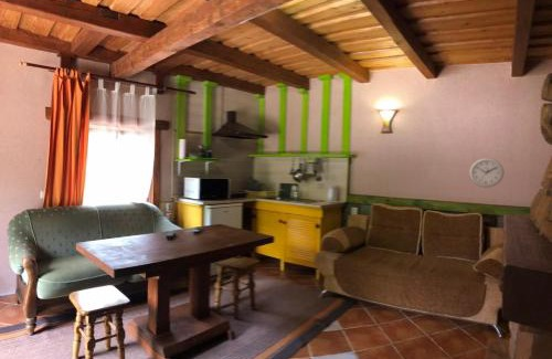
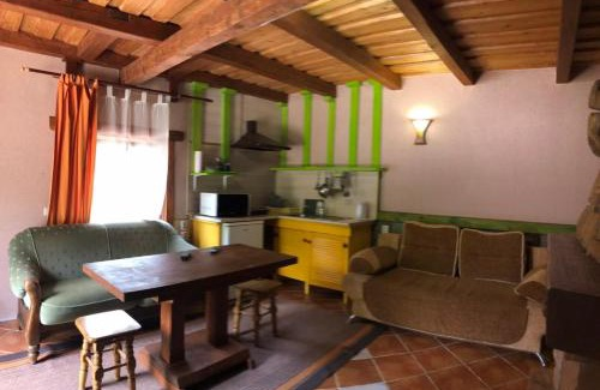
- wall clock [468,157,505,189]
